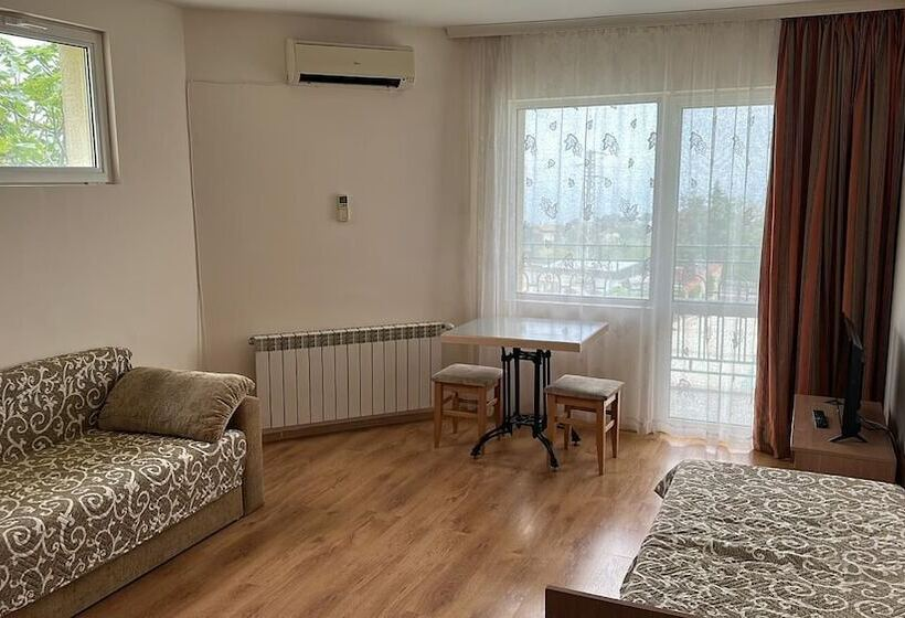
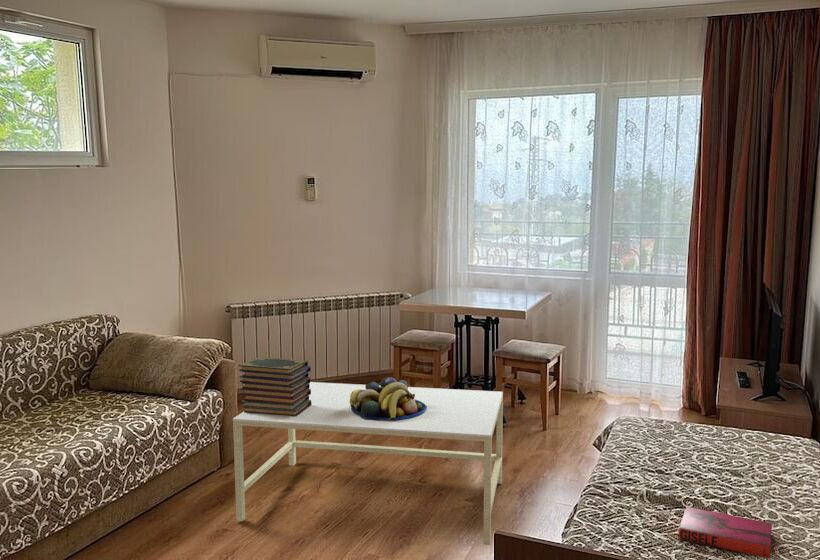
+ coffee table [232,381,504,546]
+ hardback book [678,506,773,559]
+ fruit bowl [350,376,427,421]
+ book stack [238,356,312,416]
